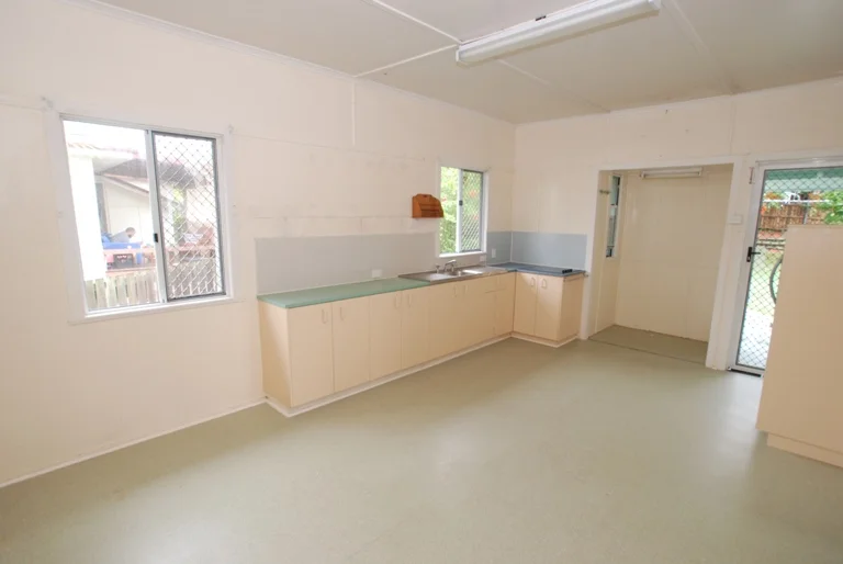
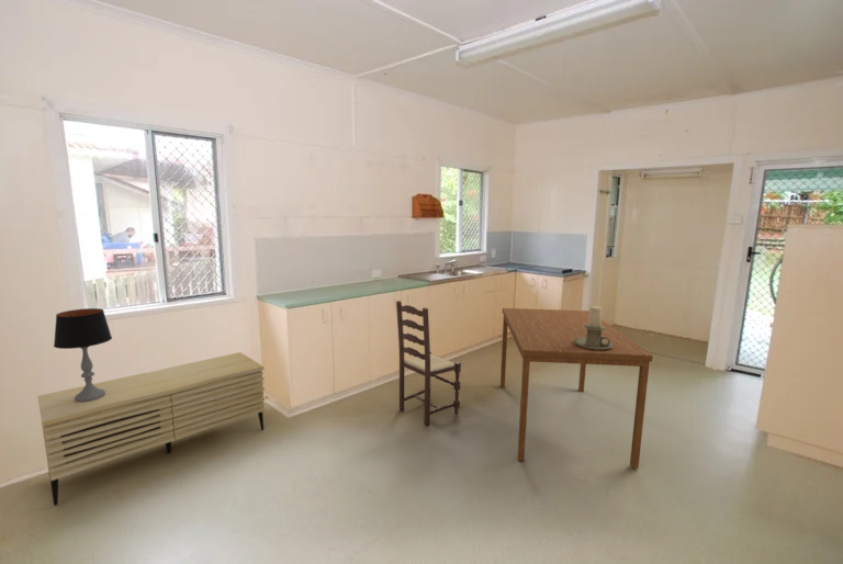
+ dining chair [395,300,462,427]
+ dining table [499,307,654,470]
+ table lamp [53,307,113,402]
+ candle holder [574,305,614,350]
+ sideboard [36,351,267,507]
